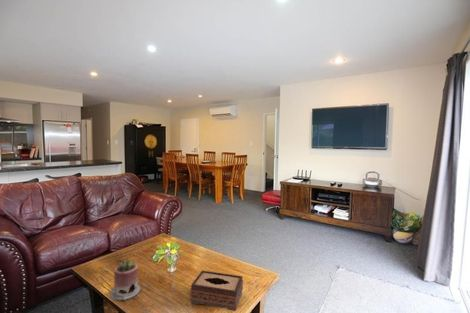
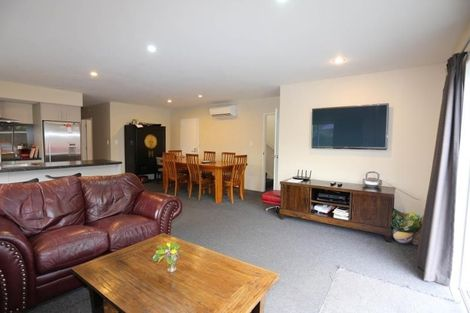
- succulent planter [109,259,141,301]
- tissue box [190,270,244,312]
